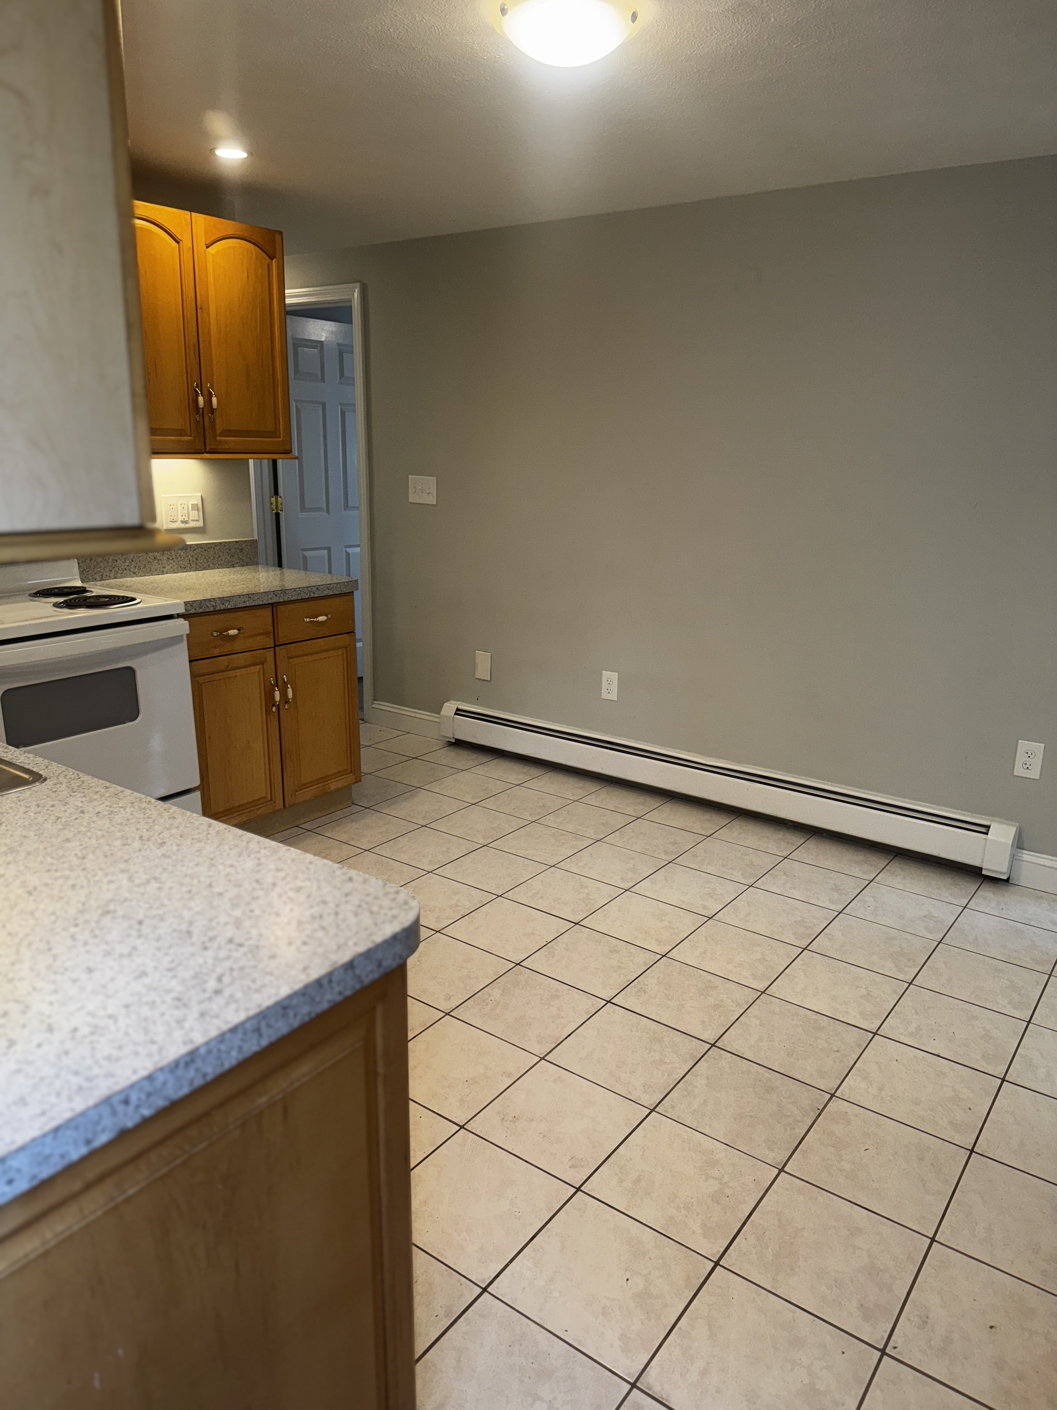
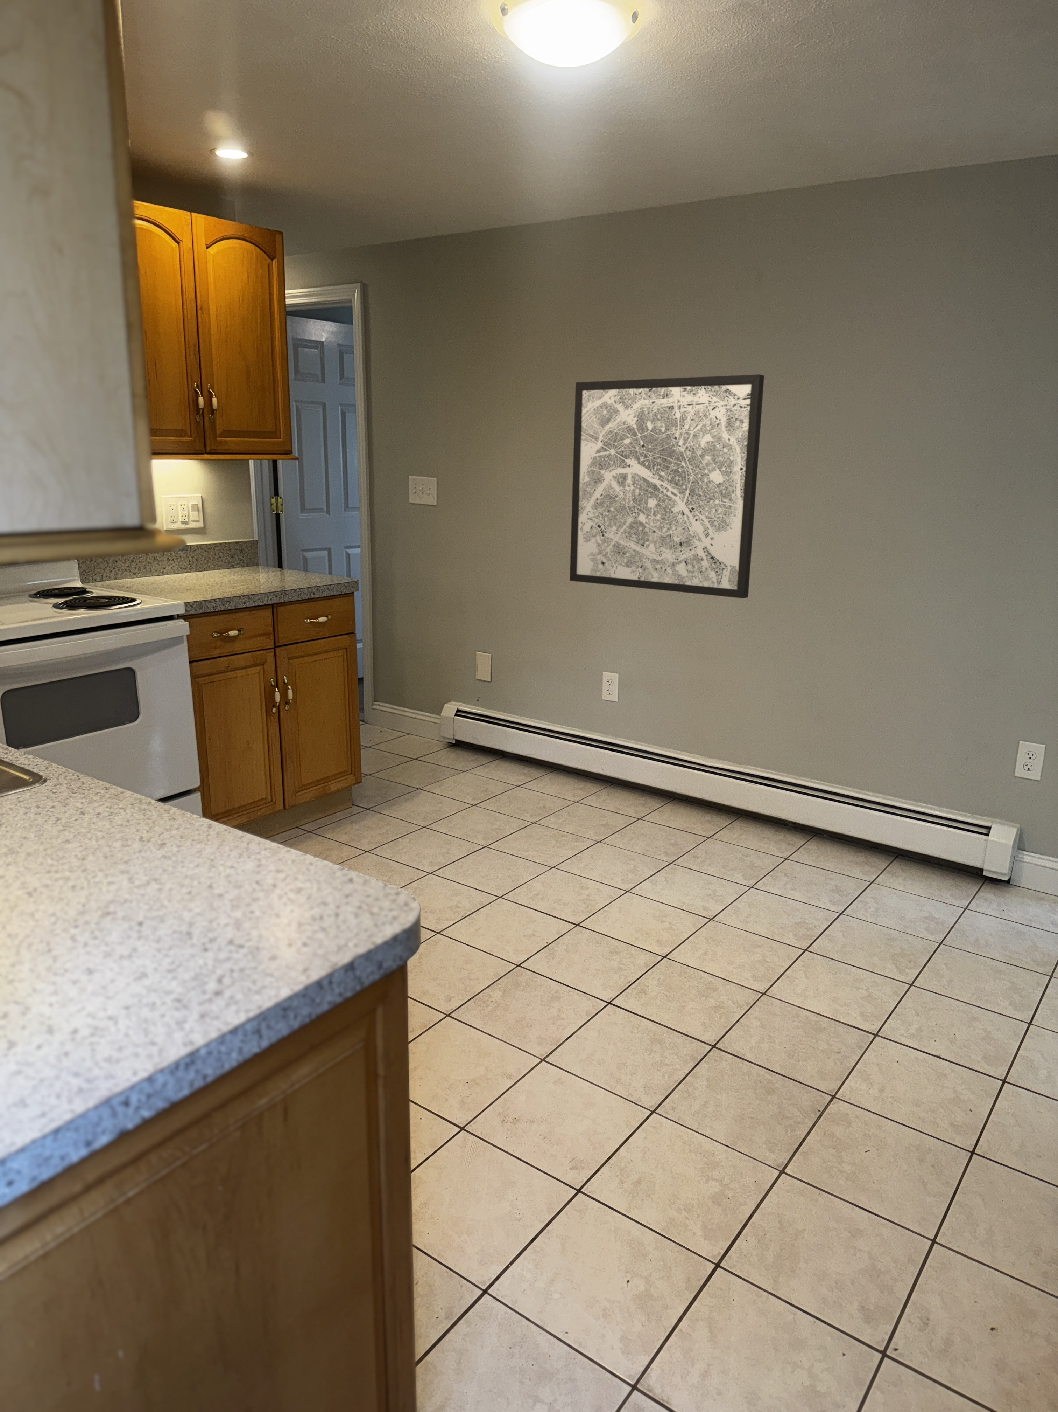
+ wall art [569,374,765,599]
